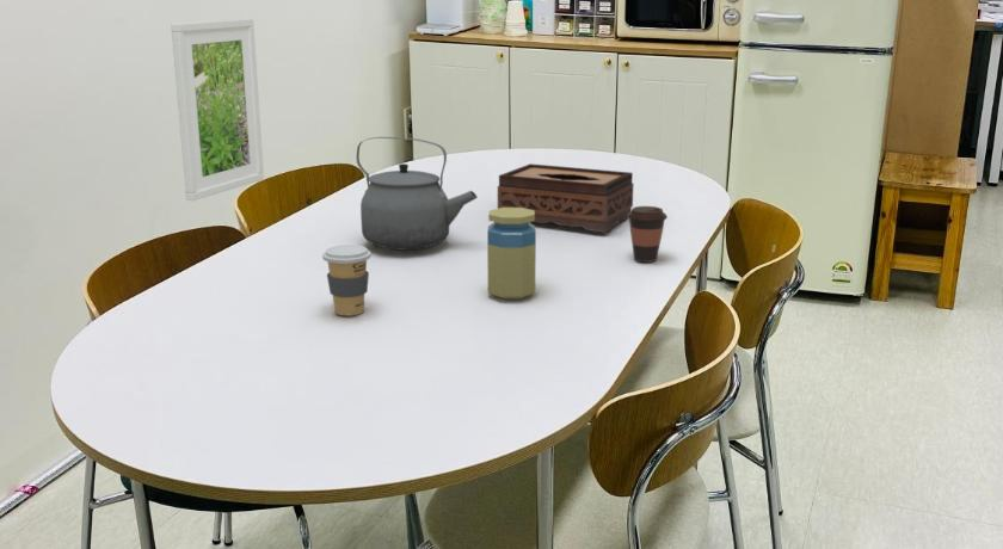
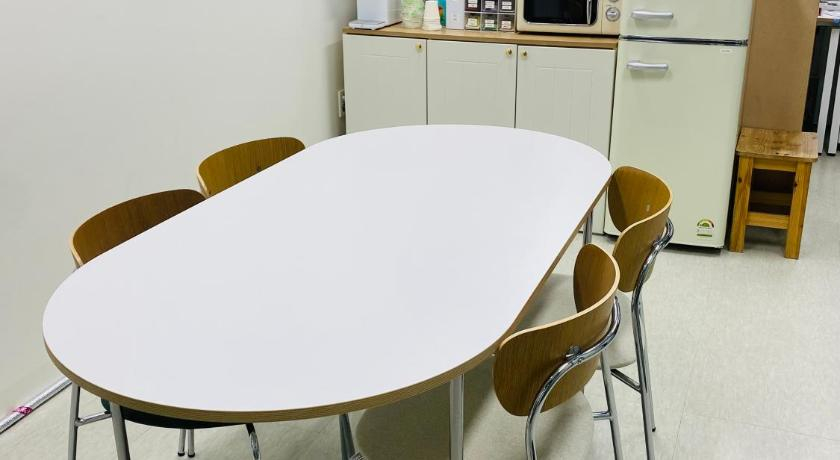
- tea kettle [356,136,479,252]
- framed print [170,18,265,202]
- tissue box [497,162,635,234]
- coffee cup [321,243,373,316]
- jar [486,208,537,301]
- coffee cup [627,205,669,263]
